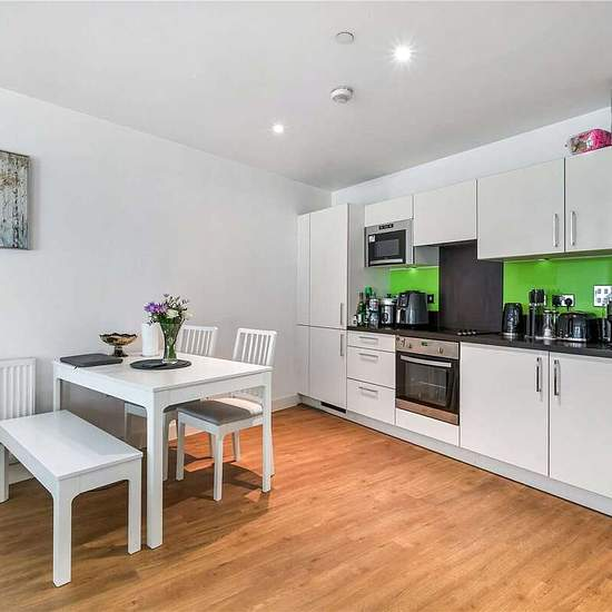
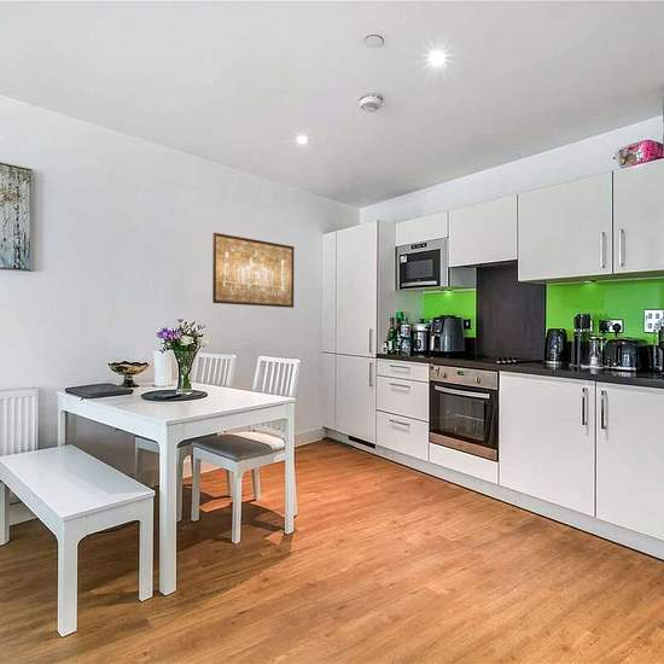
+ wall art [211,232,296,309]
